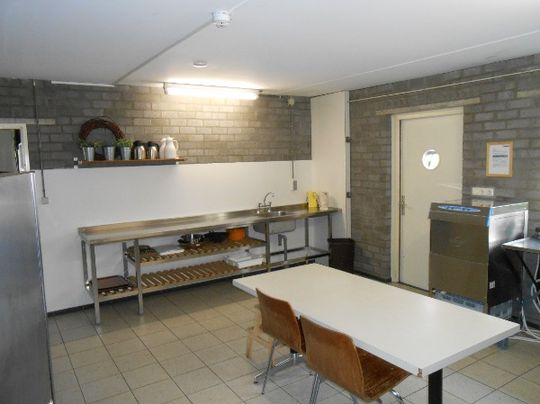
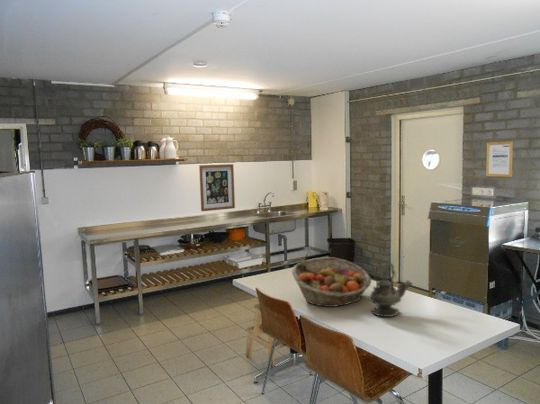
+ wall art [198,163,236,212]
+ fruit basket [291,256,372,308]
+ teapot [367,262,414,318]
